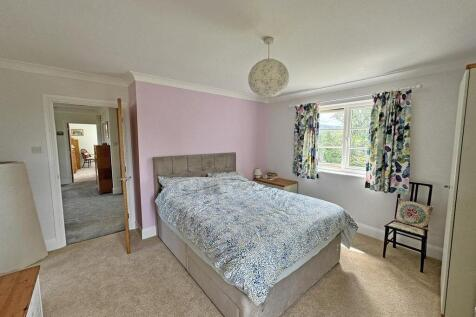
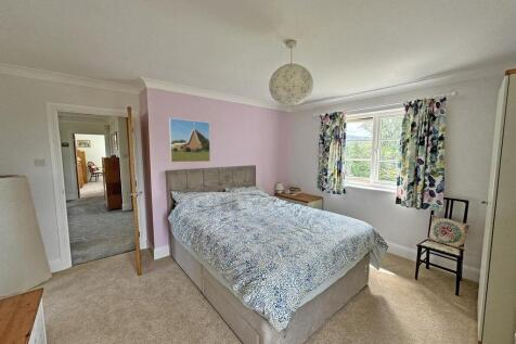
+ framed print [168,117,211,163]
